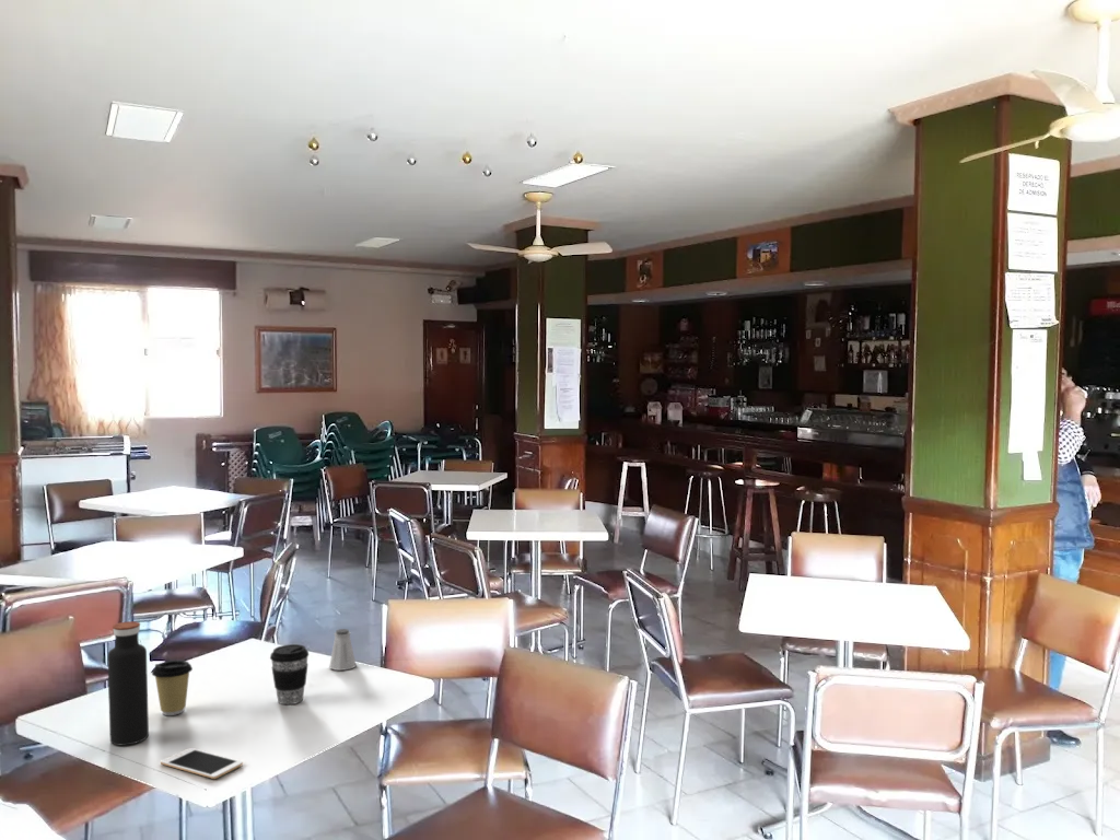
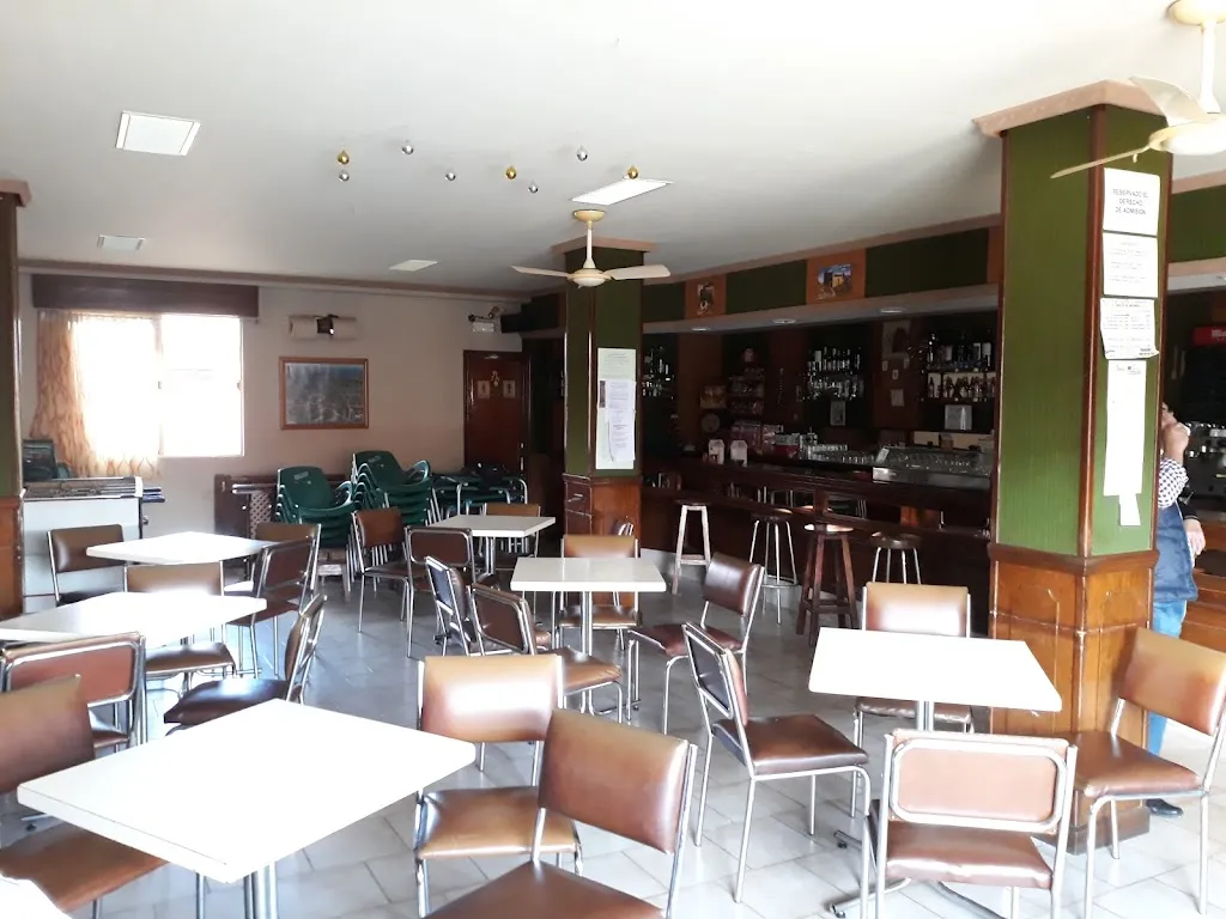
- coffee cup [151,660,194,716]
- coffee cup [269,643,310,705]
- cell phone [160,747,244,780]
- saltshaker [328,628,358,672]
- water bottle [107,620,150,746]
